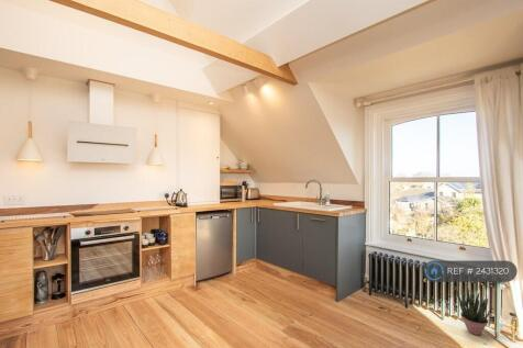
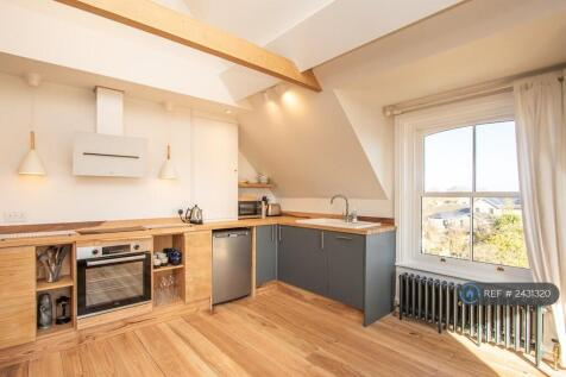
- potted plant [454,285,491,336]
